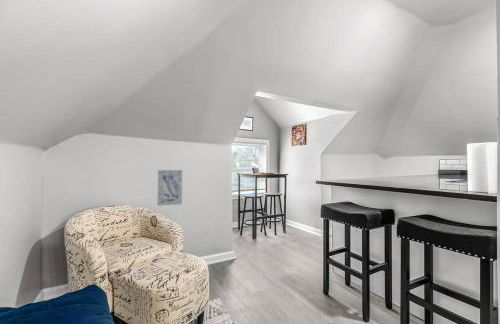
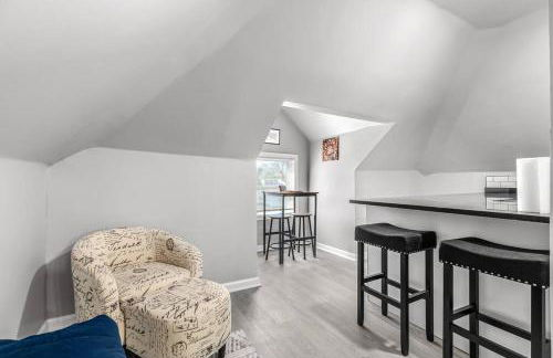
- wall art [156,169,183,207]
